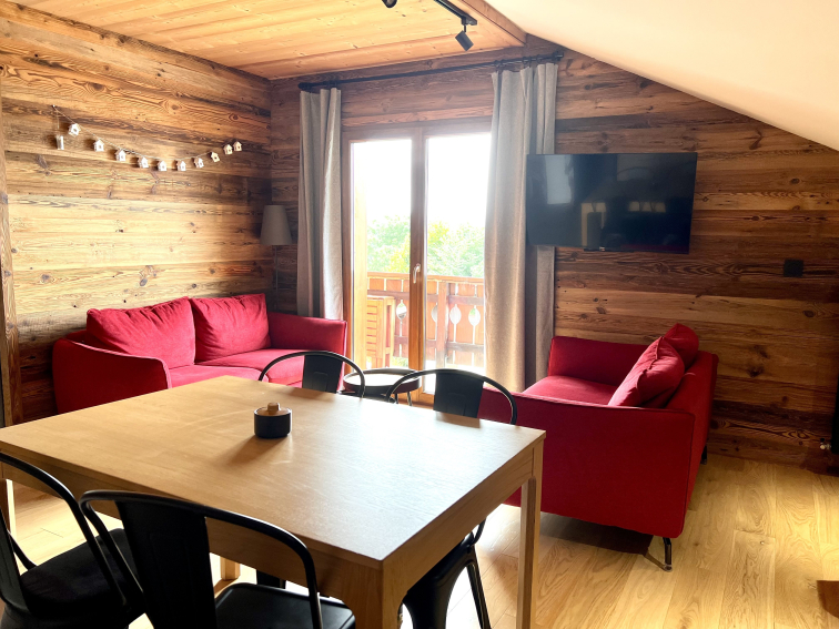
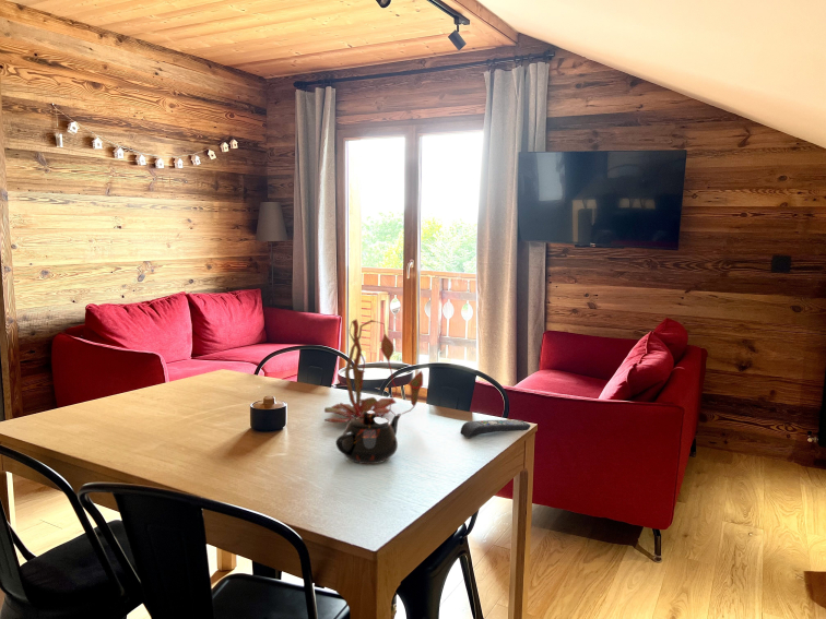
+ remote control [459,419,532,439]
+ plant [323,319,424,424]
+ teapot [335,410,403,465]
